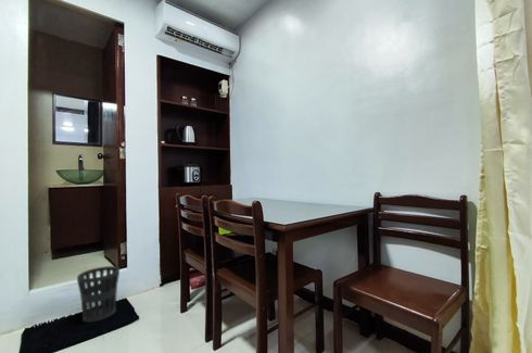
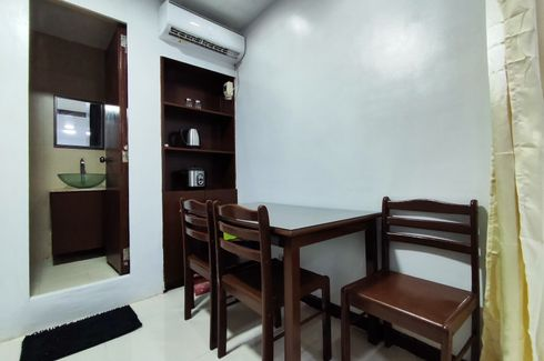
- wastebasket [76,265,121,324]
